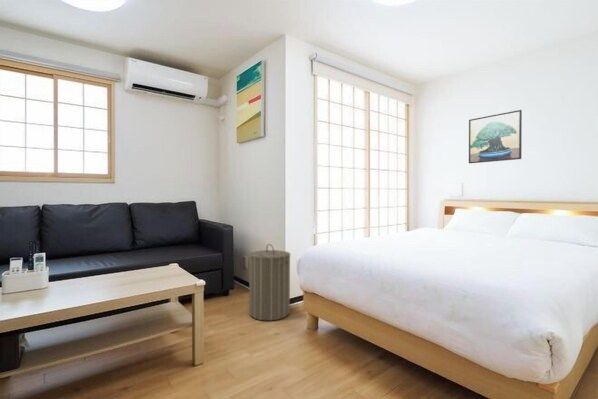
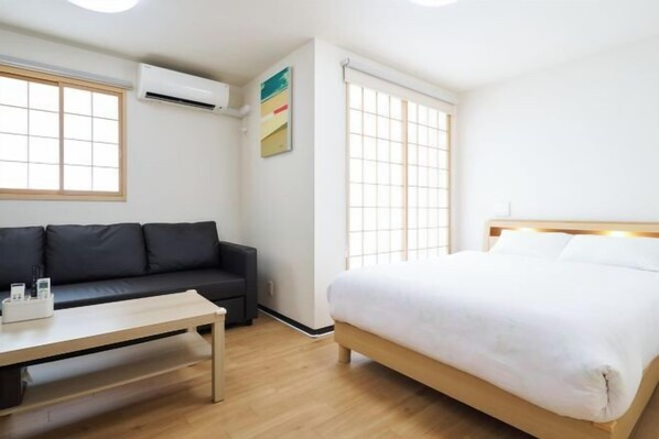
- laundry hamper [248,243,291,321]
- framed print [468,109,523,164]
